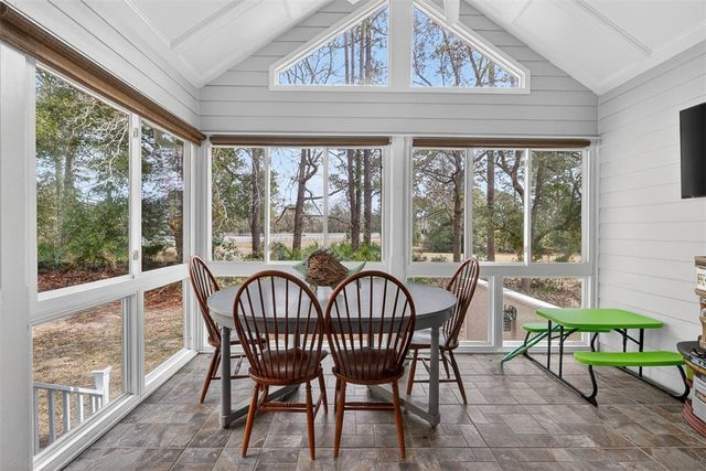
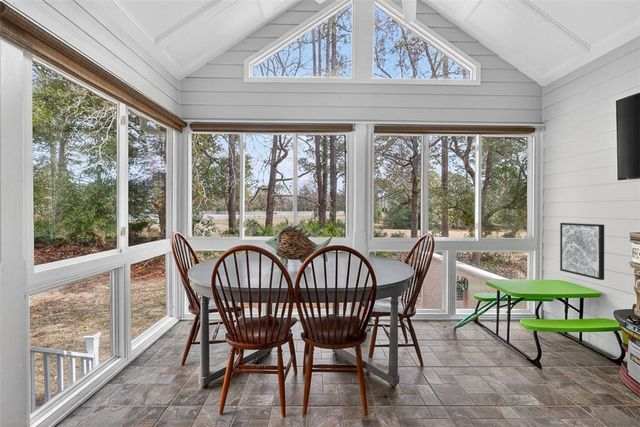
+ wall art [559,222,605,281]
